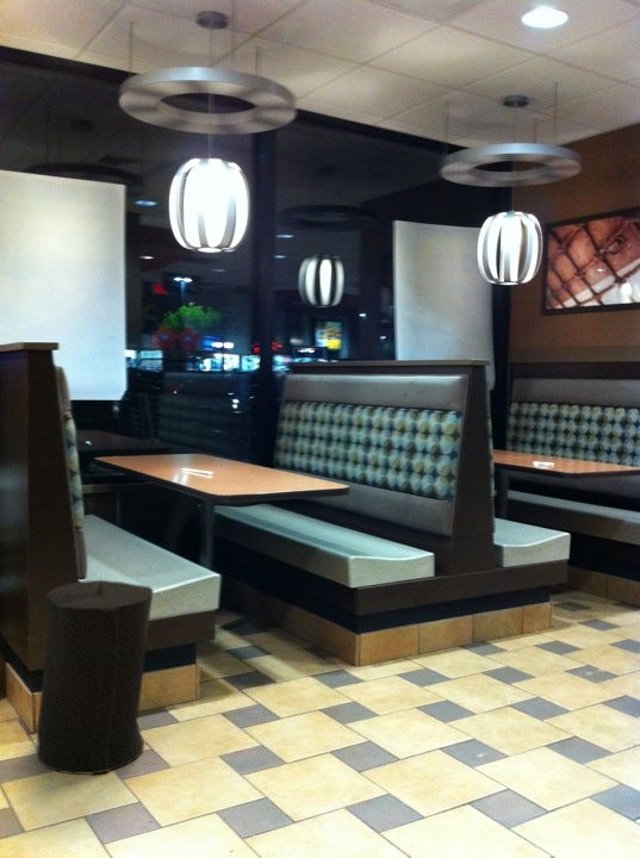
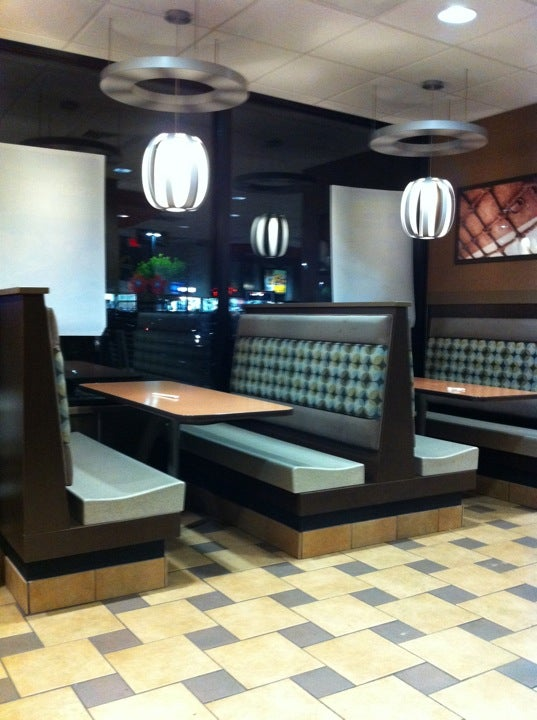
- trash can [36,579,155,776]
